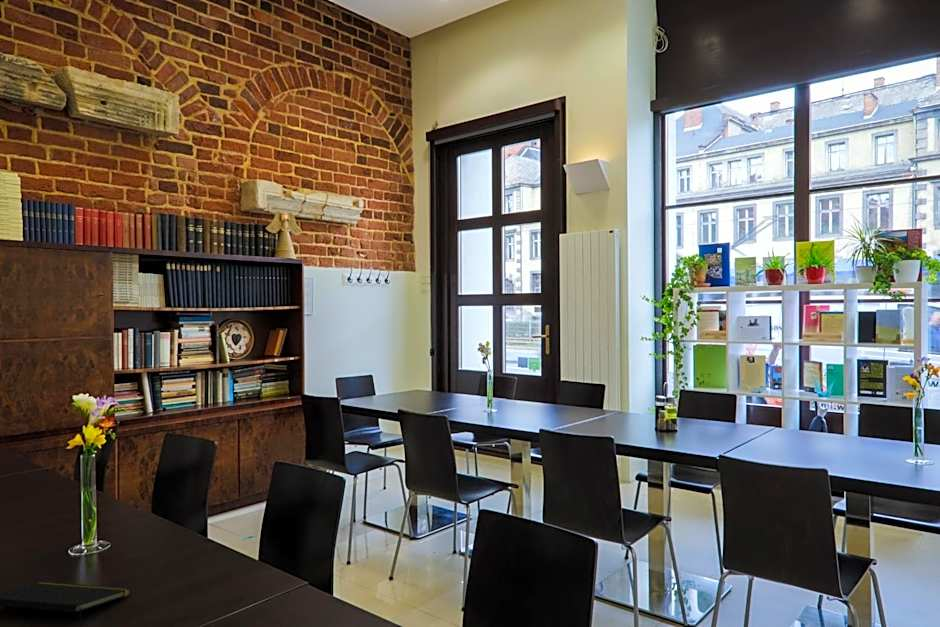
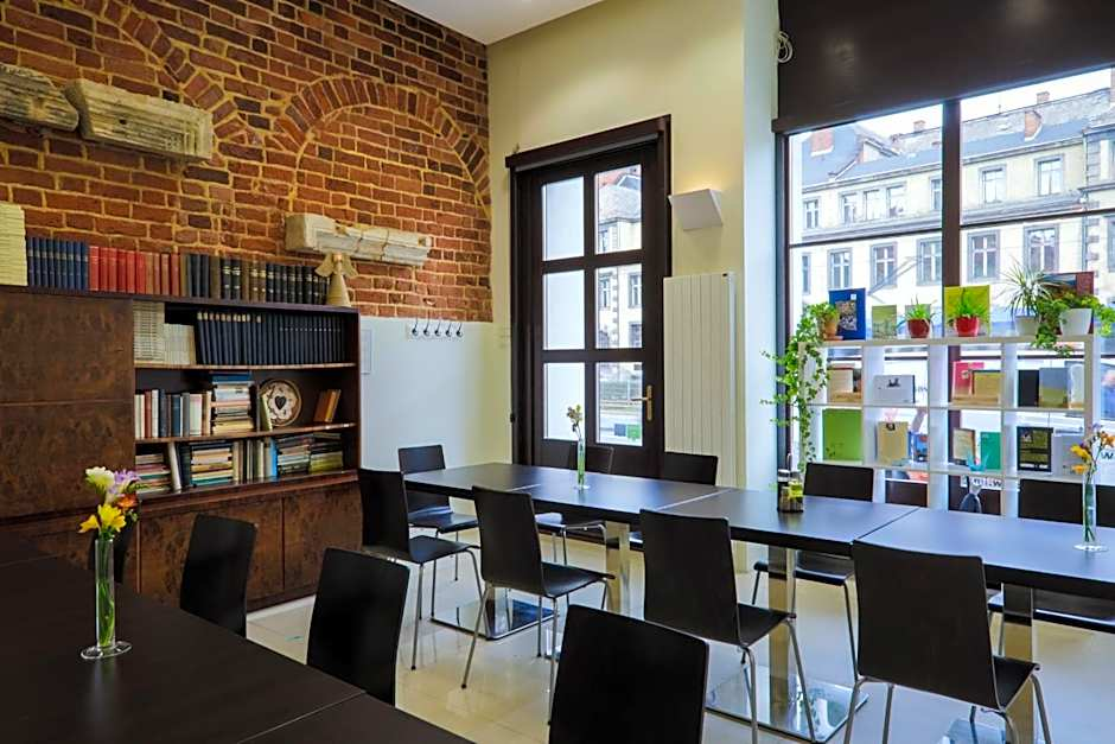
- notepad [0,581,132,627]
